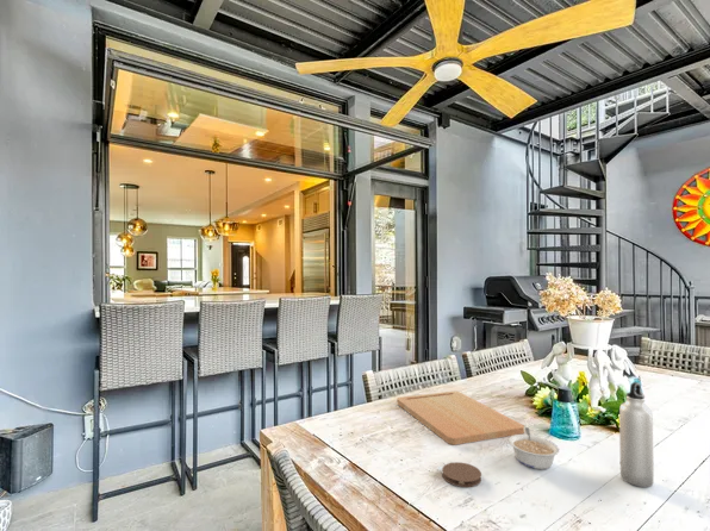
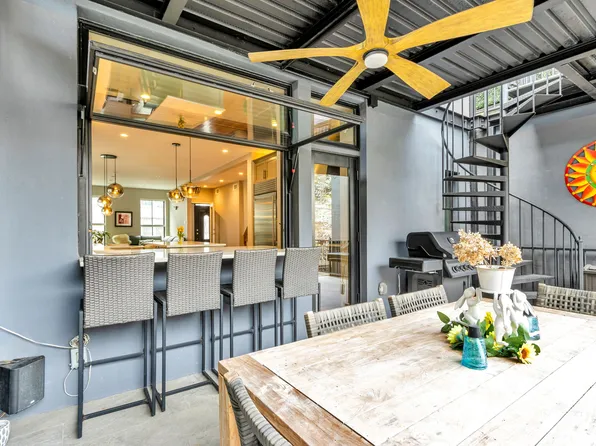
- coaster [441,461,482,488]
- water bottle [618,381,655,488]
- legume [507,426,560,470]
- cutting board [396,391,525,446]
